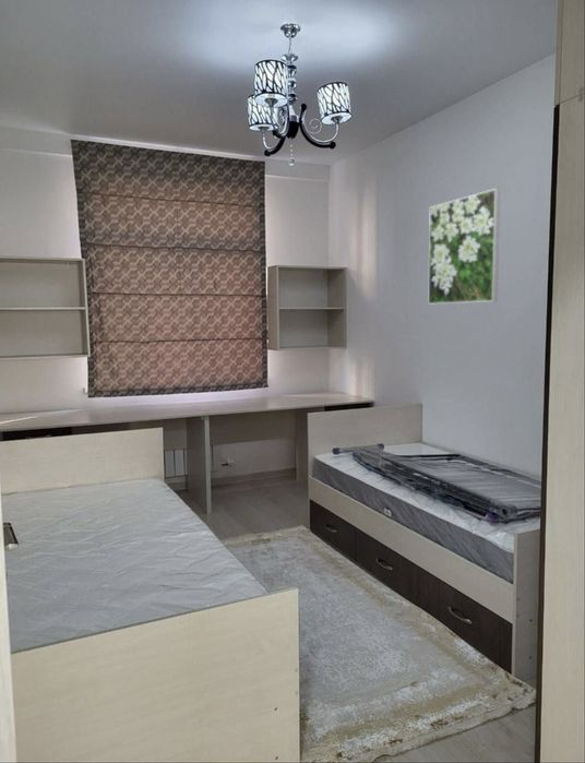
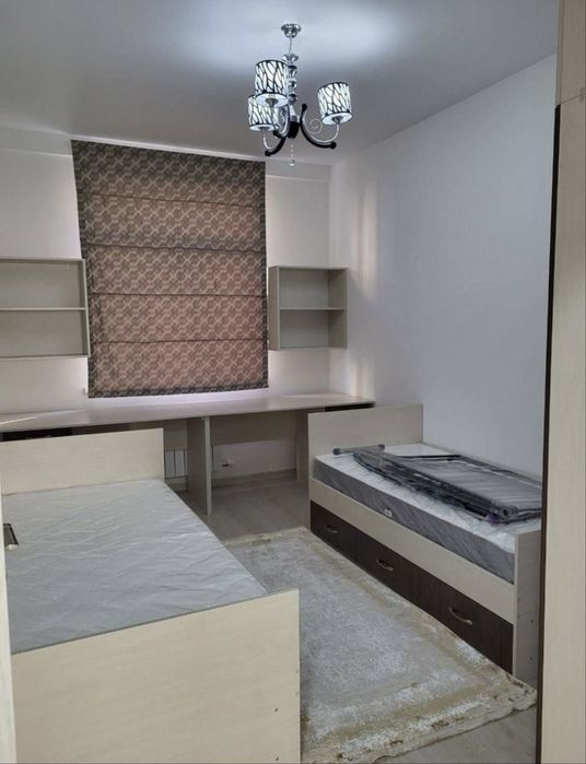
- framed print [428,188,501,305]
